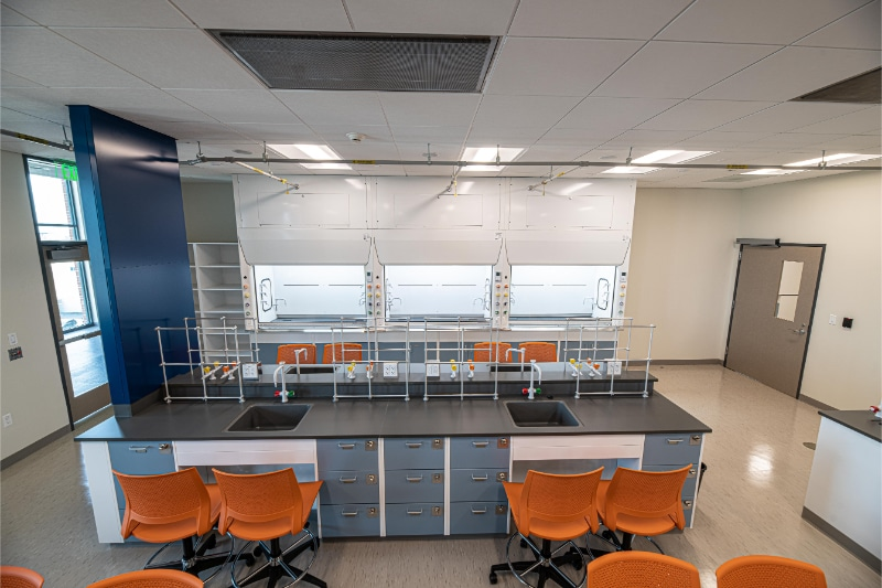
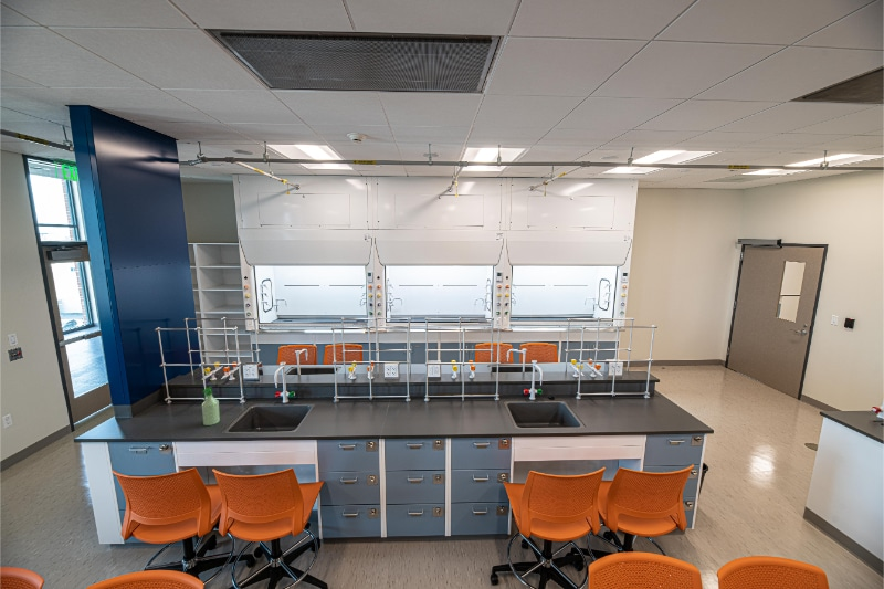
+ spray bottle [201,386,221,427]
